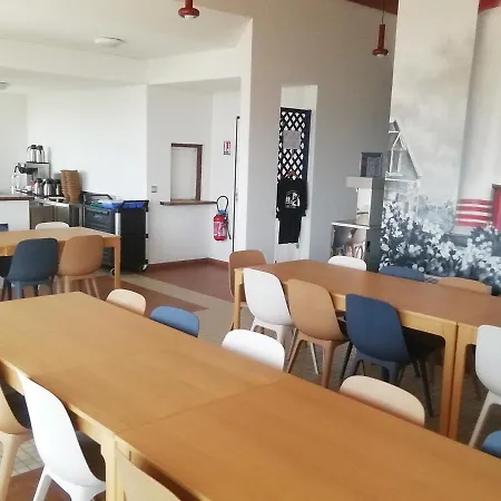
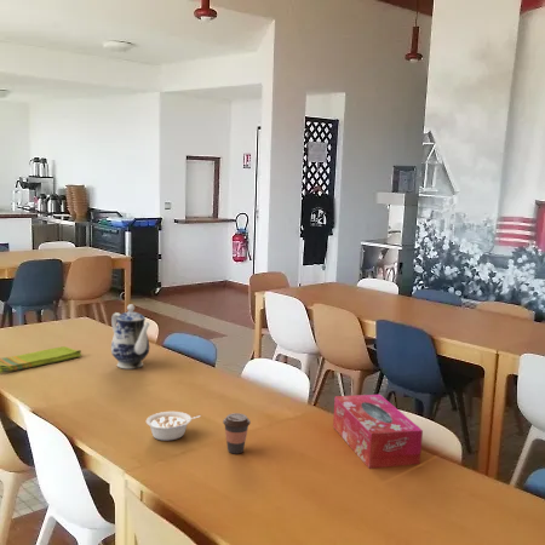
+ tissue box [332,394,424,470]
+ coffee cup [222,412,252,455]
+ dish towel [0,345,82,374]
+ teapot [110,303,151,369]
+ legume [145,411,202,442]
